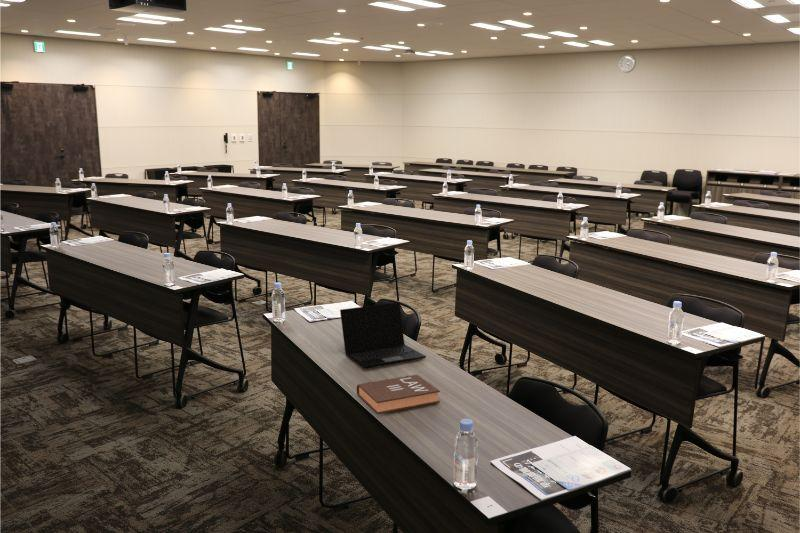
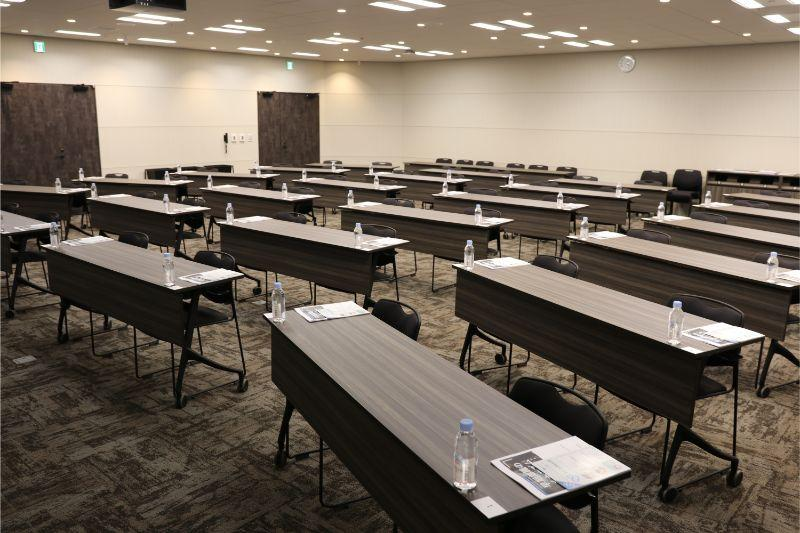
- laptop [339,301,427,369]
- book [356,374,441,415]
